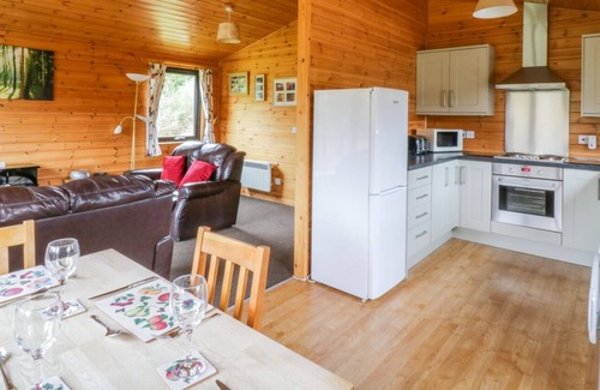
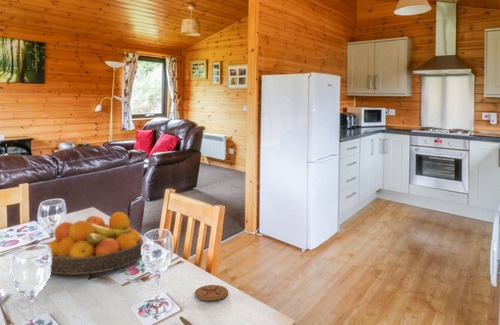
+ coaster [194,284,229,302]
+ fruit bowl [46,211,144,276]
